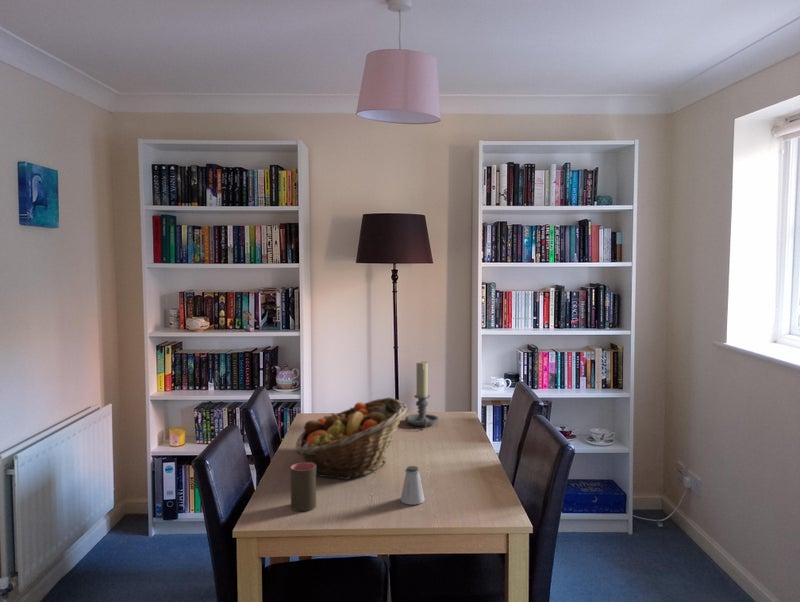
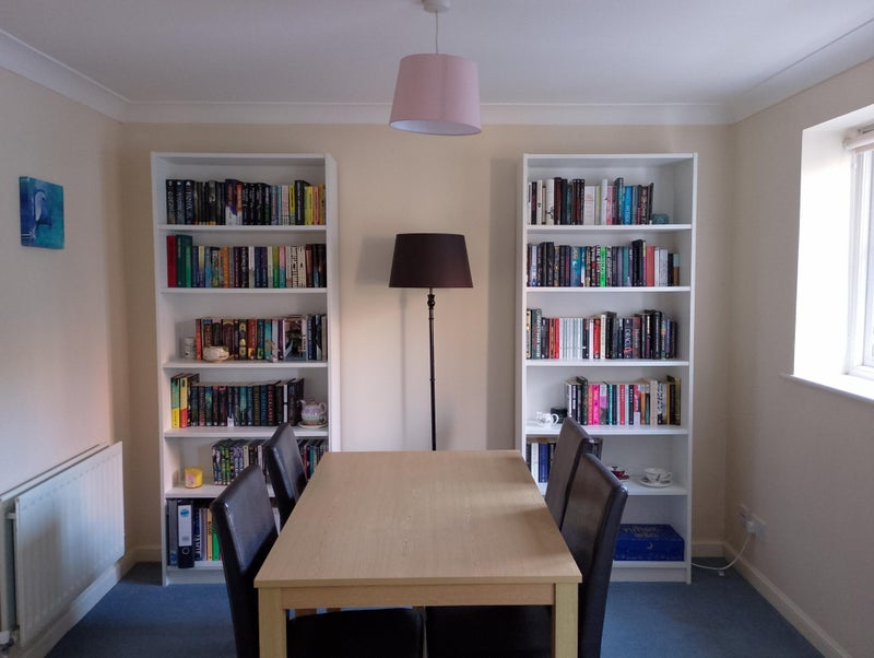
- cup [289,462,317,512]
- candle holder [404,361,440,429]
- fruit basket [294,397,408,480]
- saltshaker [400,465,425,506]
